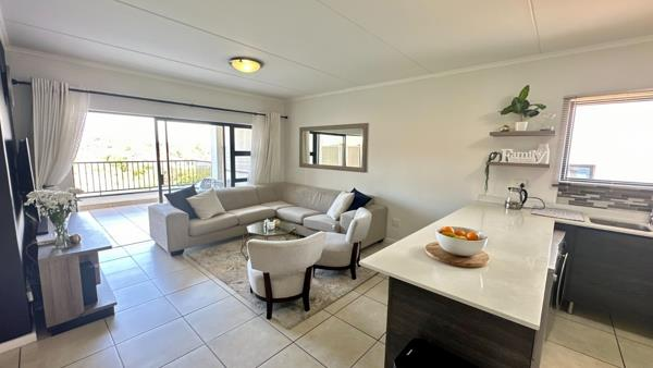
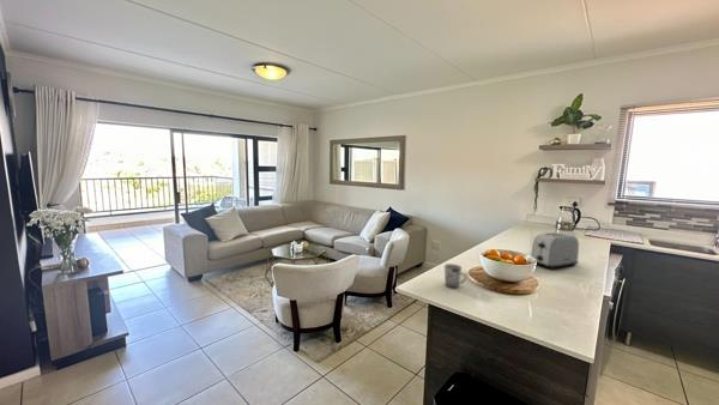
+ cup [443,262,467,289]
+ toaster [530,231,580,270]
